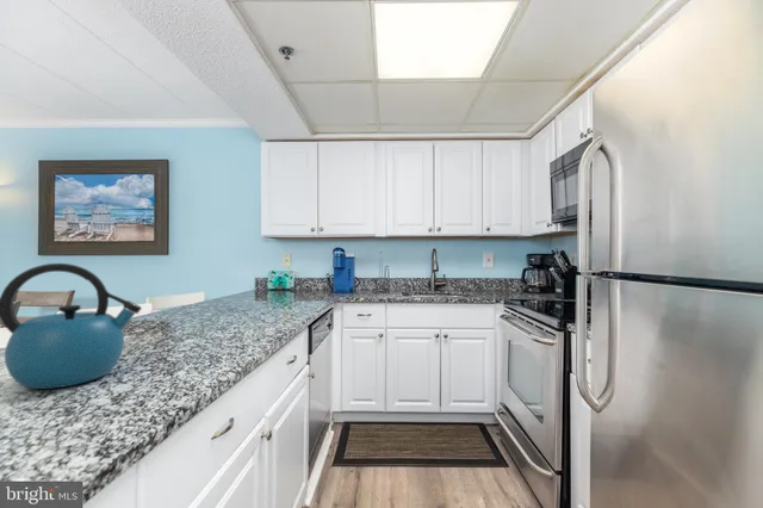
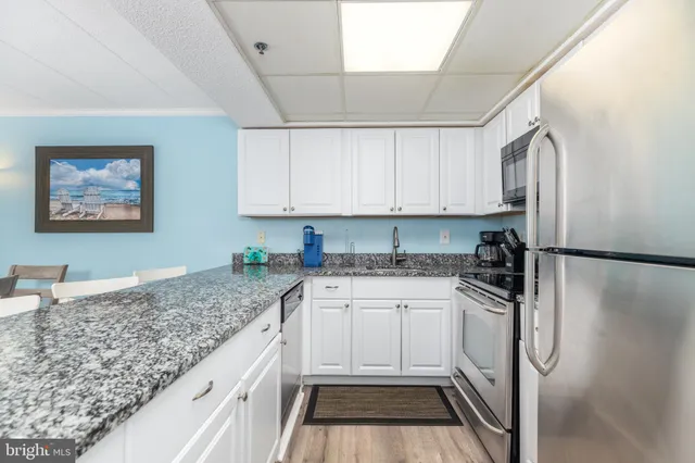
- kettle [0,262,143,390]
